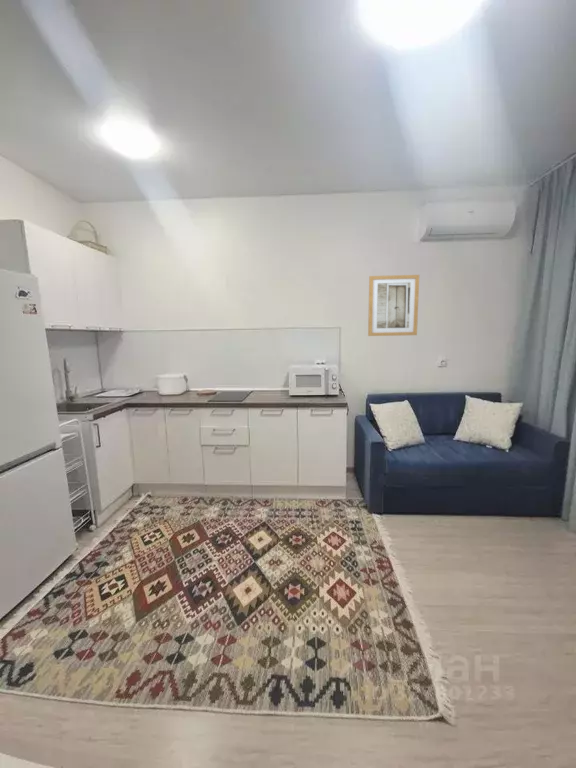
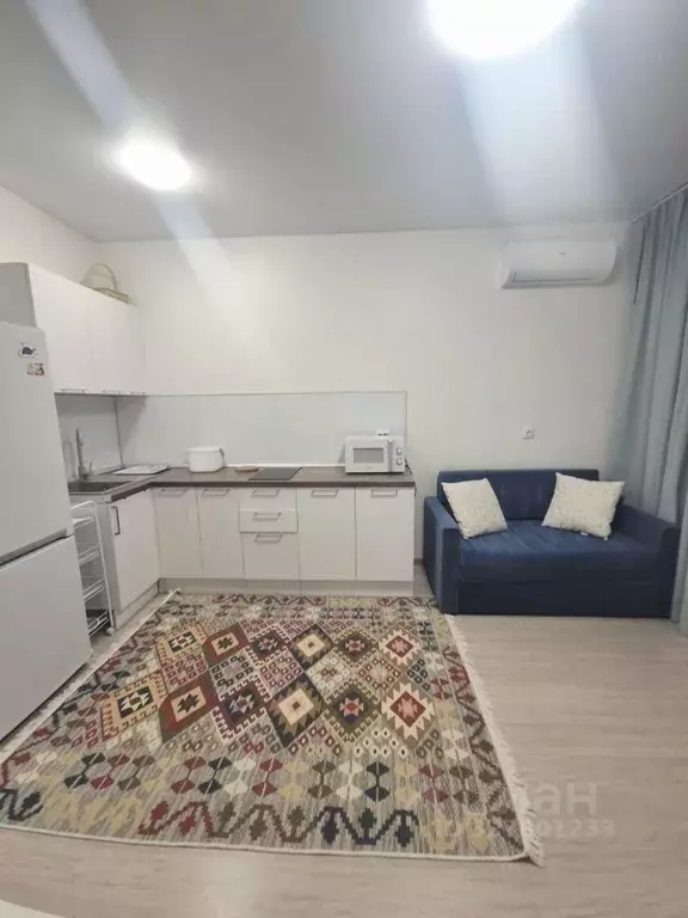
- wall art [367,274,420,337]
